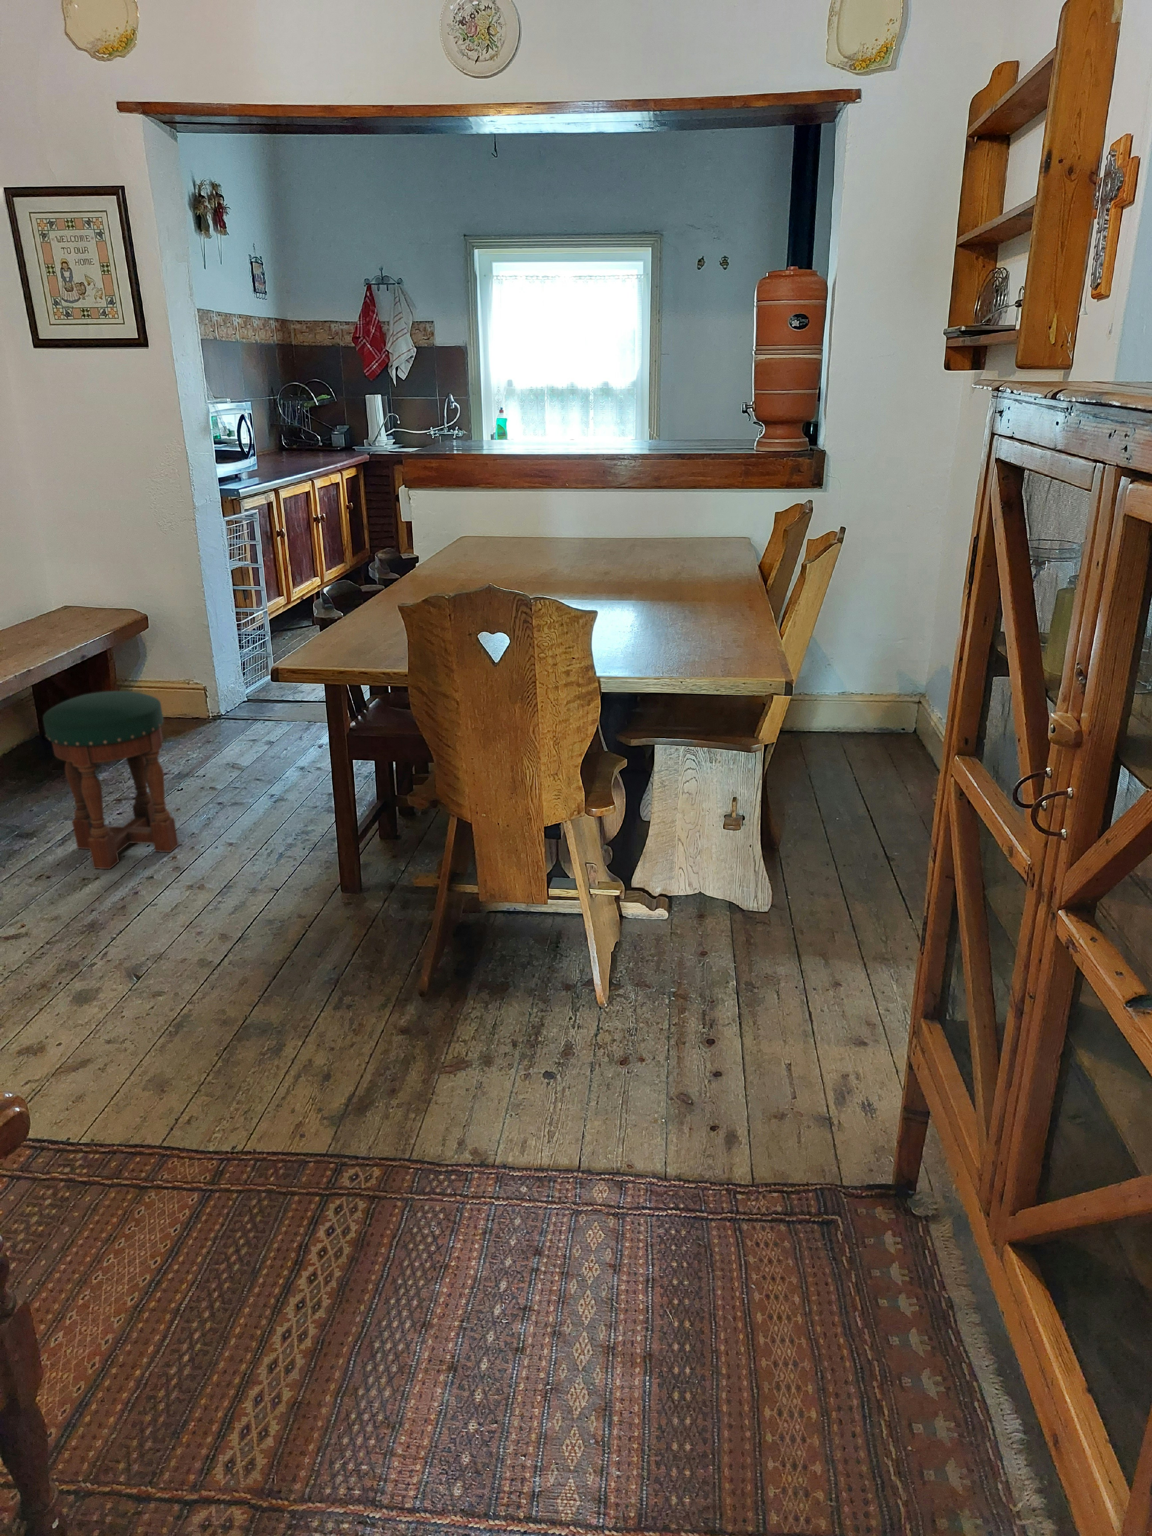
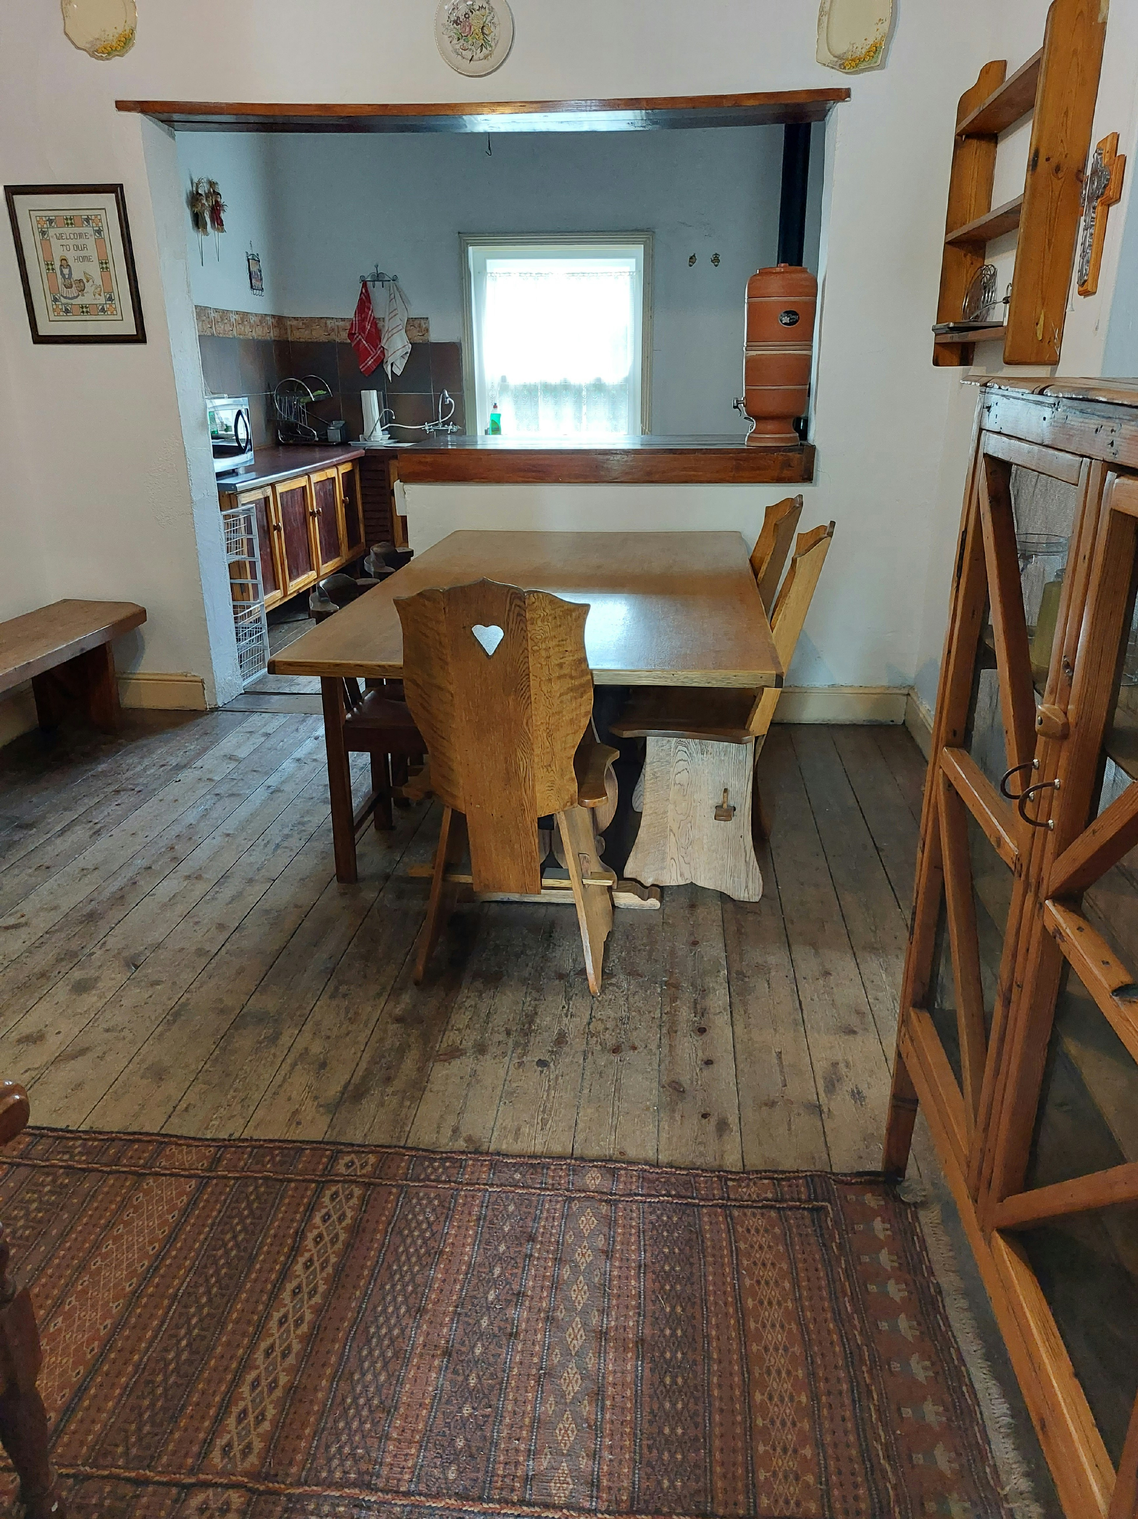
- stool [42,691,179,870]
